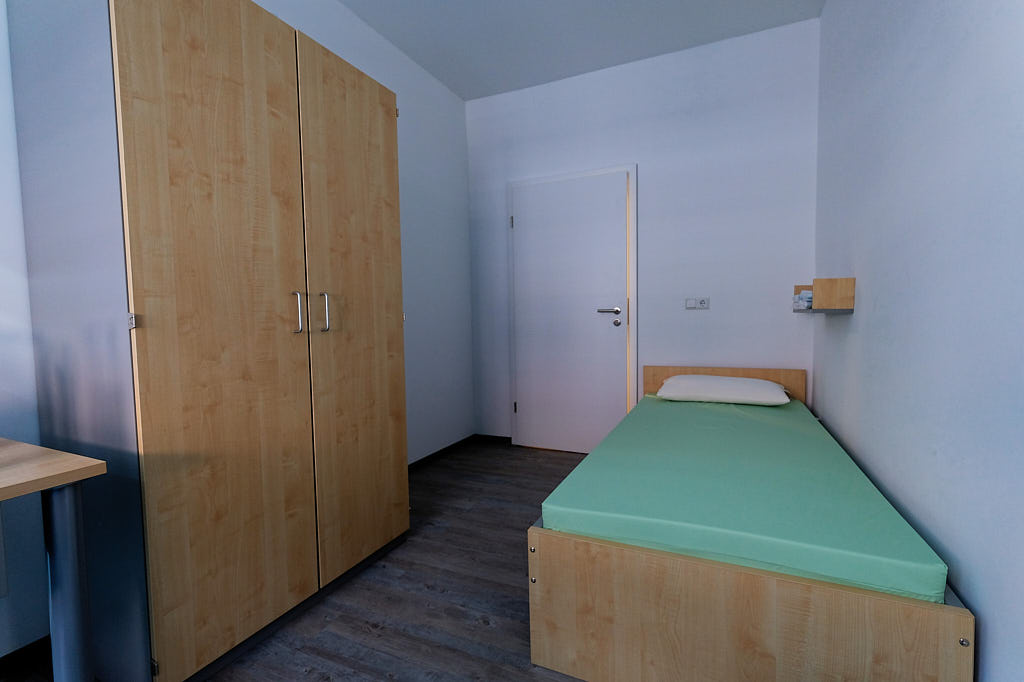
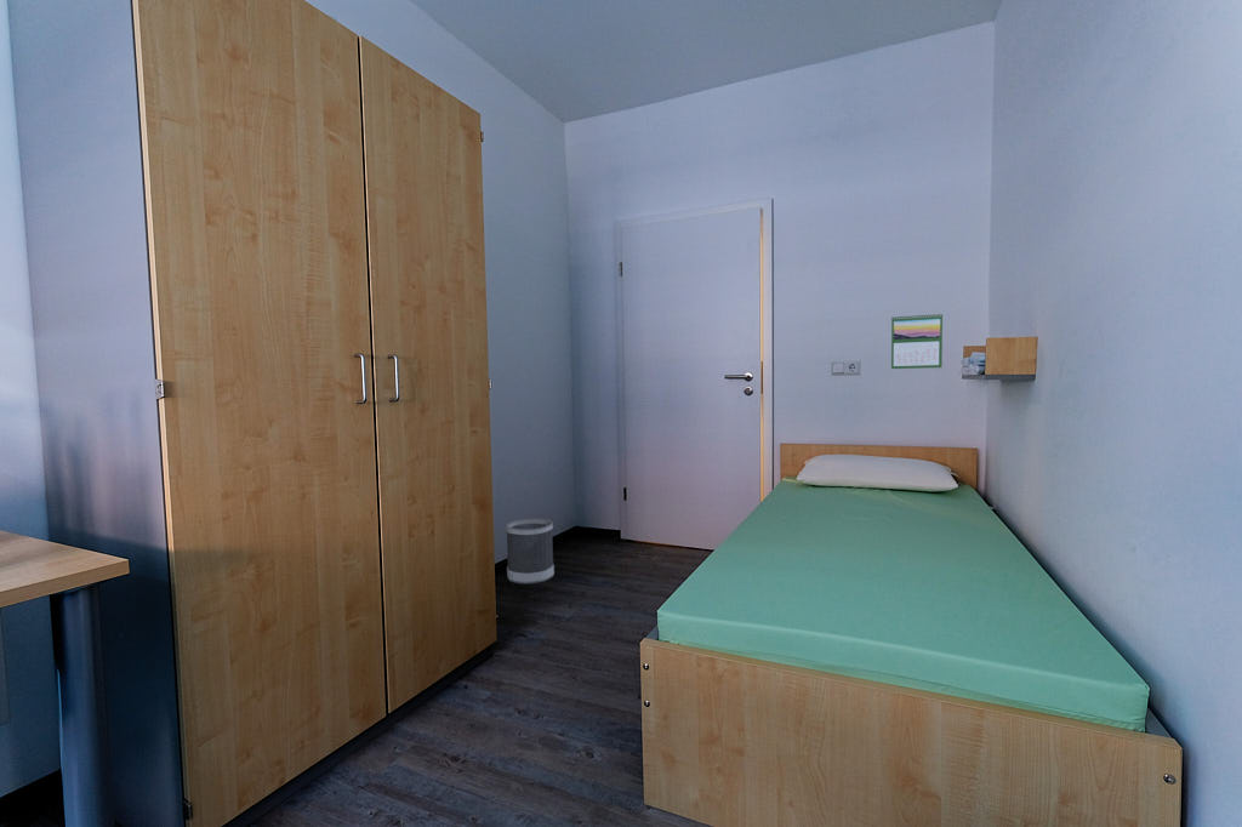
+ calendar [890,312,944,370]
+ wastebasket [505,518,556,584]
